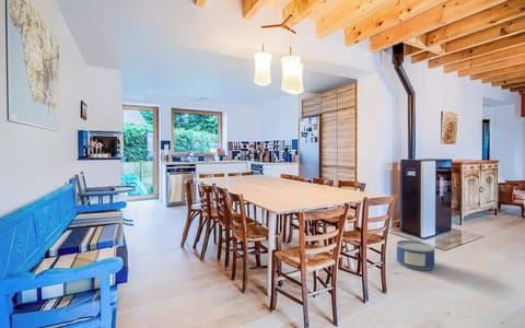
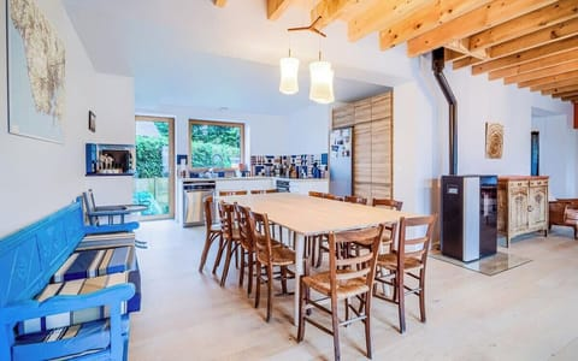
- storage bin [395,239,436,271]
